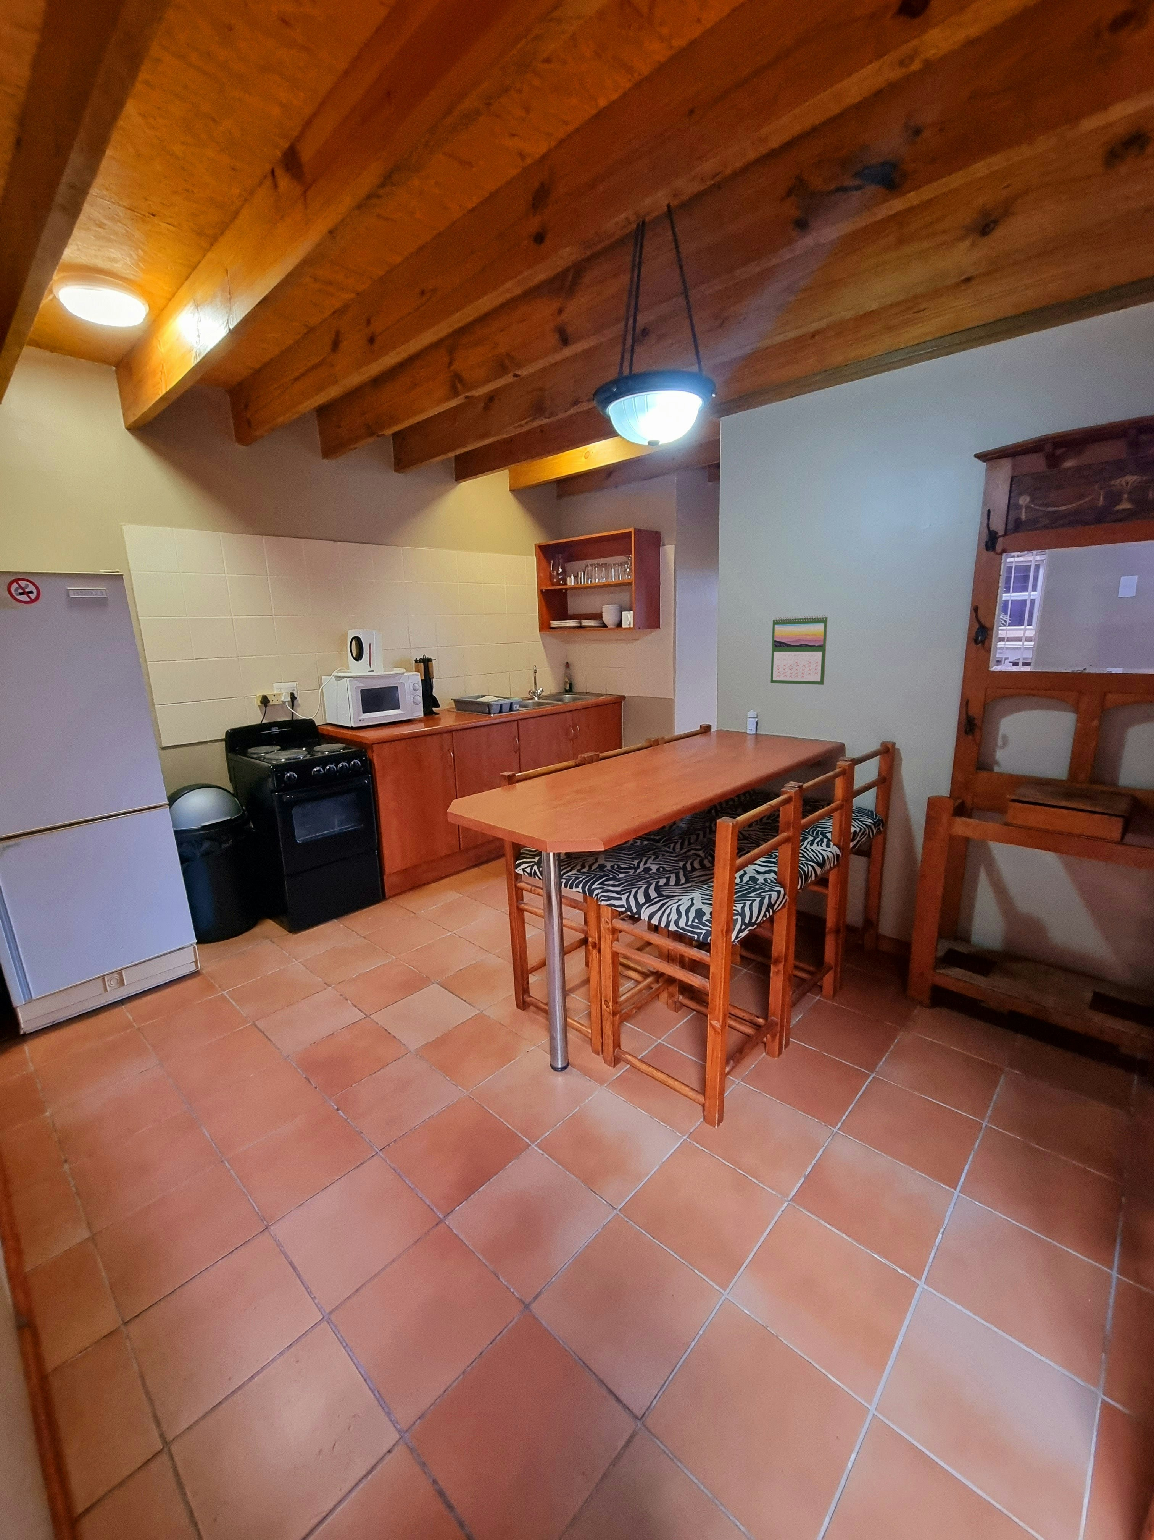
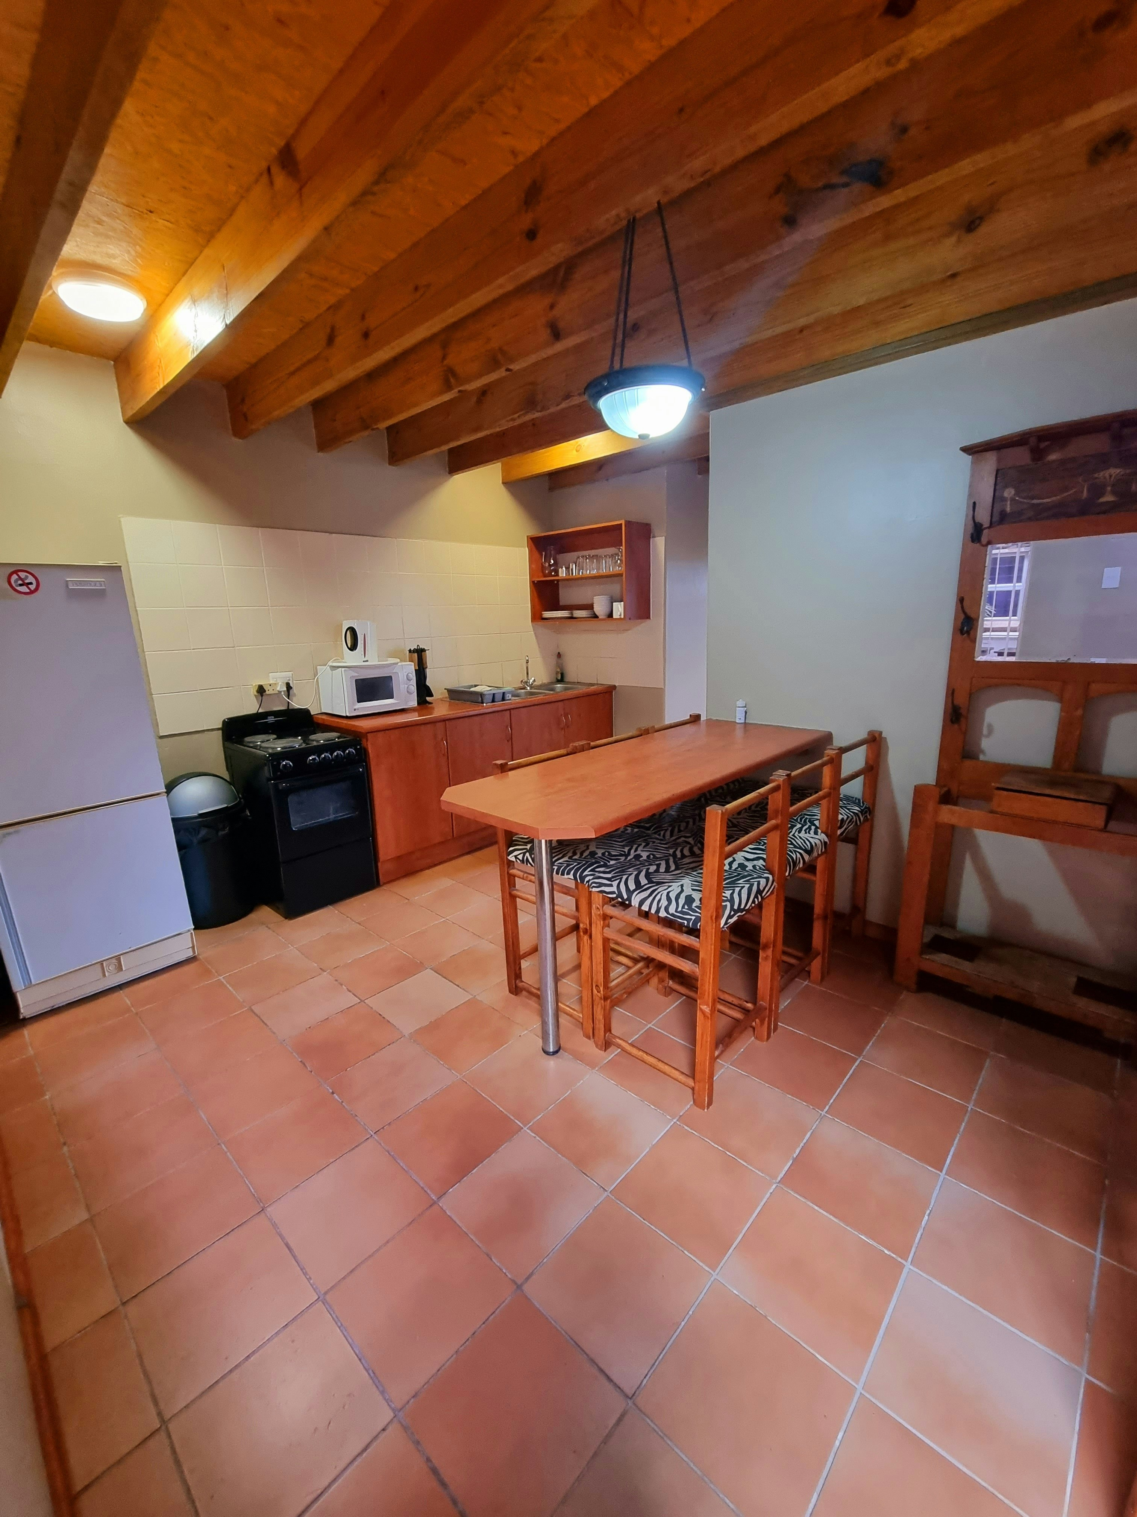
- calendar [770,615,828,685]
